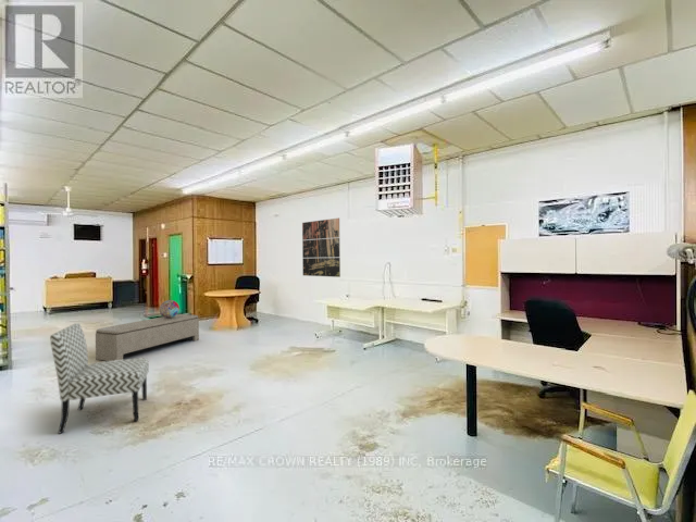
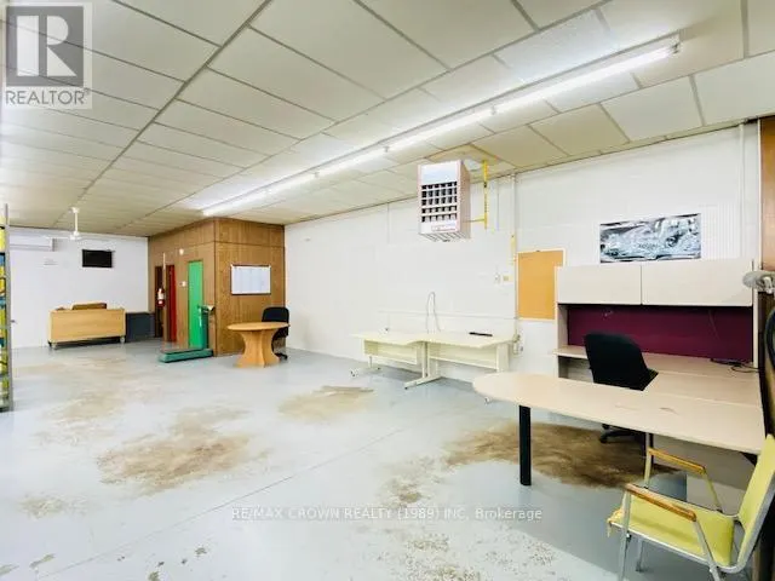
- wall art [301,216,341,278]
- decorative globe [158,299,181,318]
- chair [49,322,150,435]
- bench [95,313,200,362]
